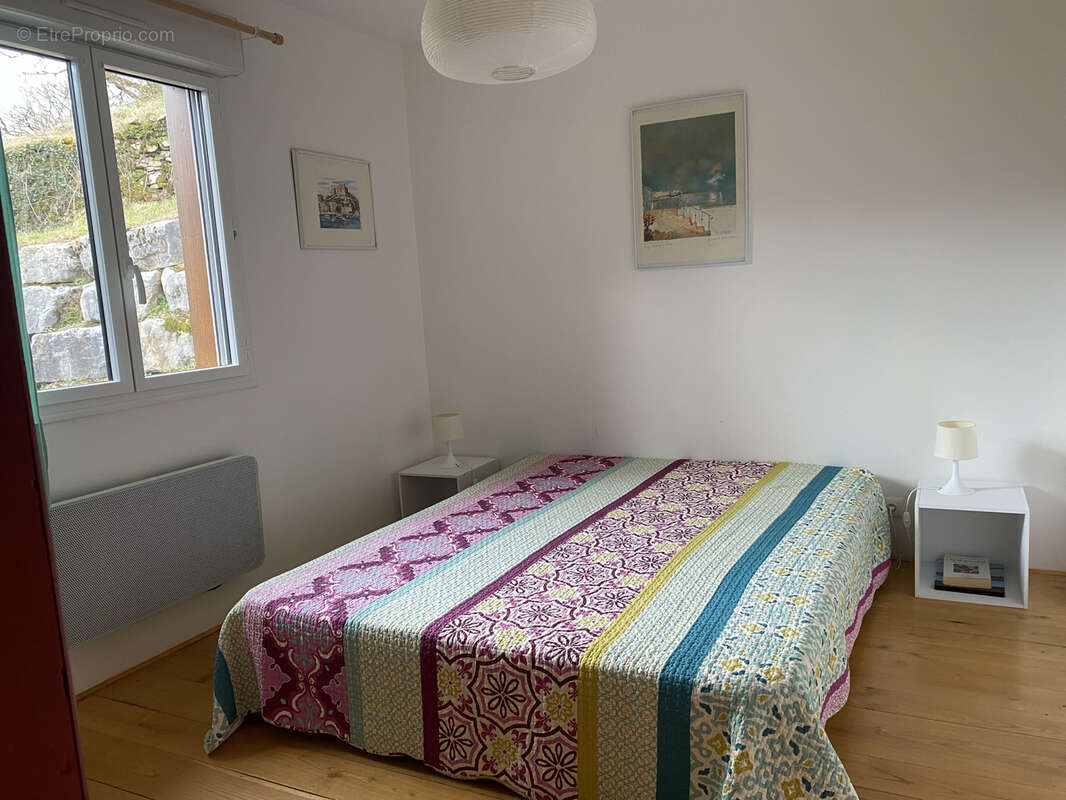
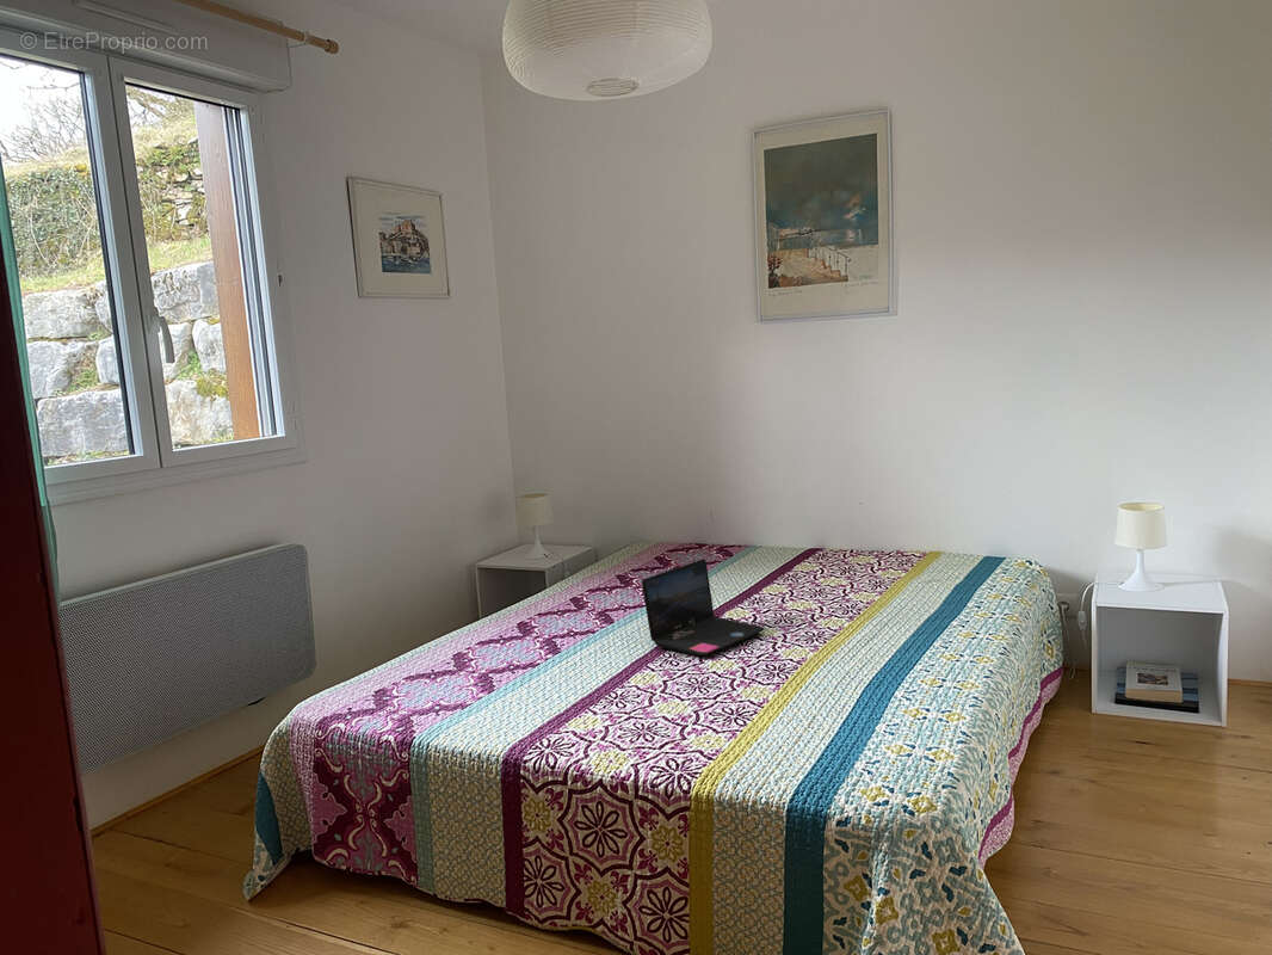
+ laptop [641,557,766,657]
